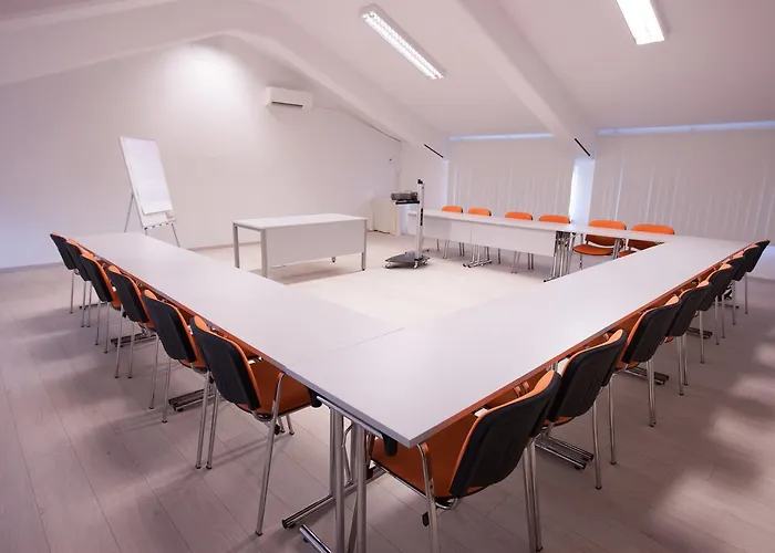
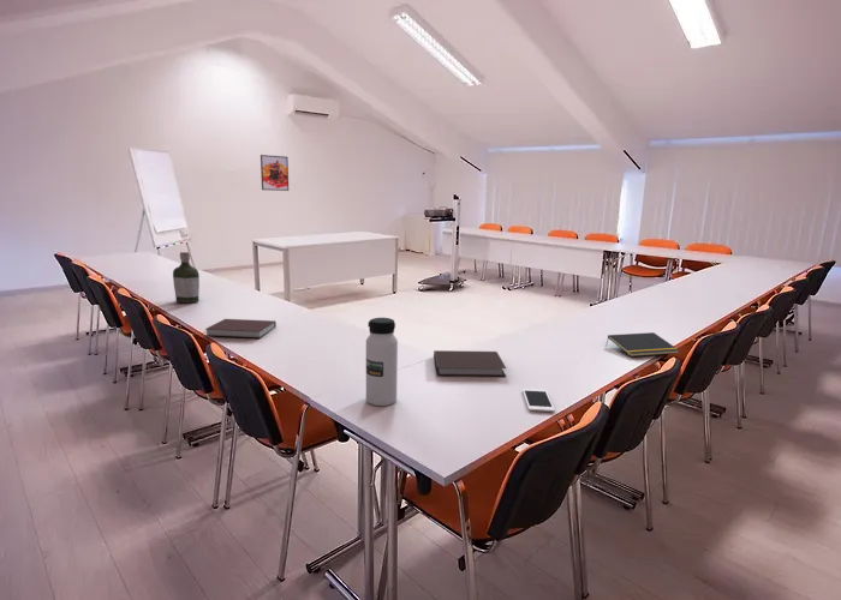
+ bottle [172,251,201,304]
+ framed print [260,154,290,192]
+ notepad [604,331,680,358]
+ cell phone [521,388,556,413]
+ notebook [433,349,507,377]
+ notebook [204,318,278,340]
+ water bottle [365,317,399,407]
